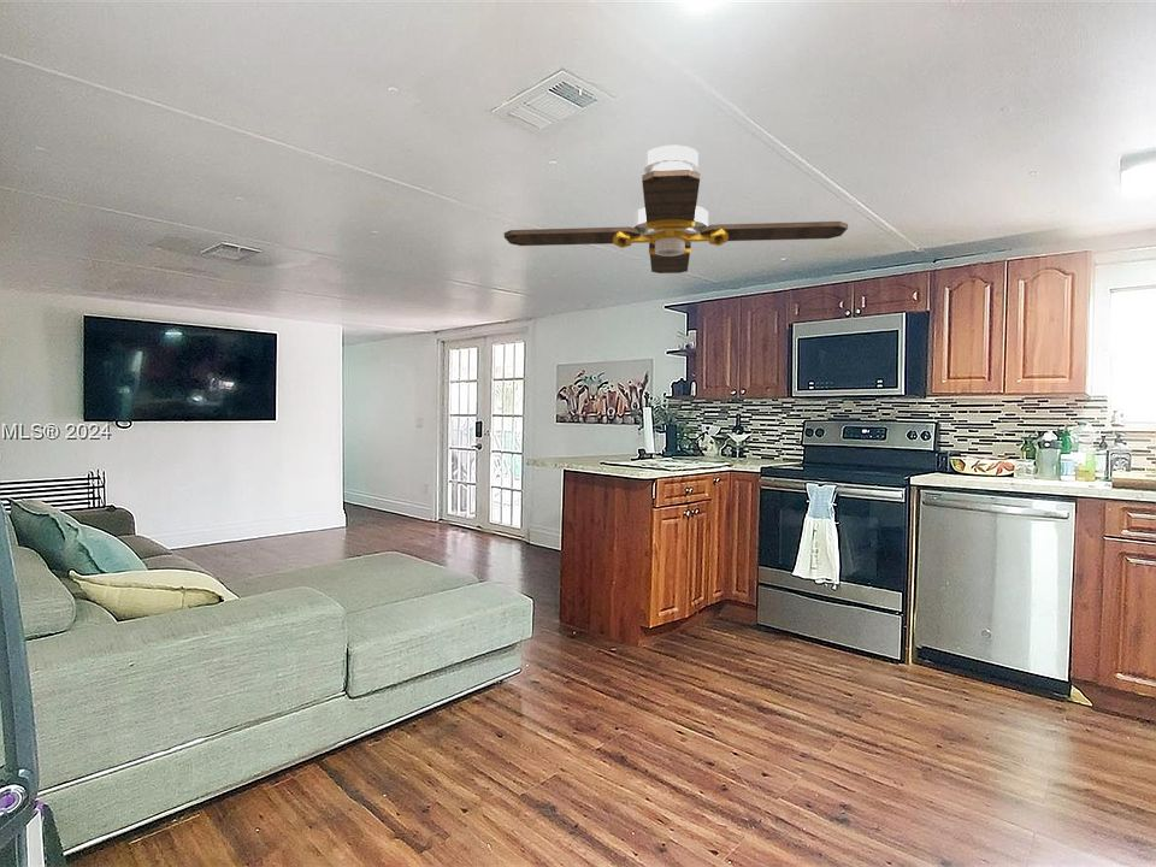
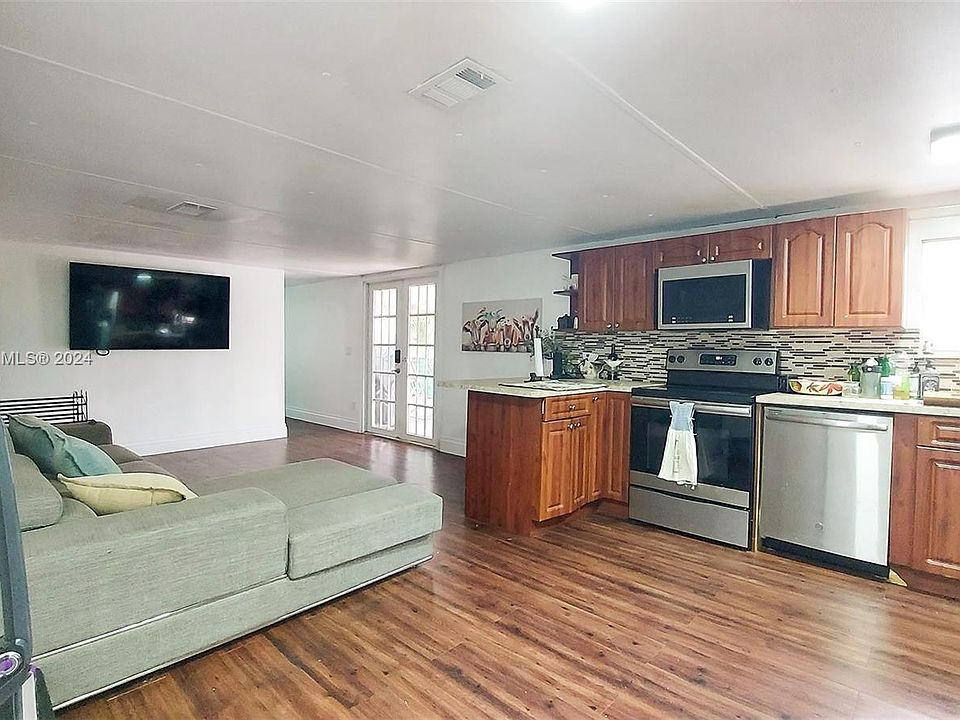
- ceiling fan [503,144,849,275]
